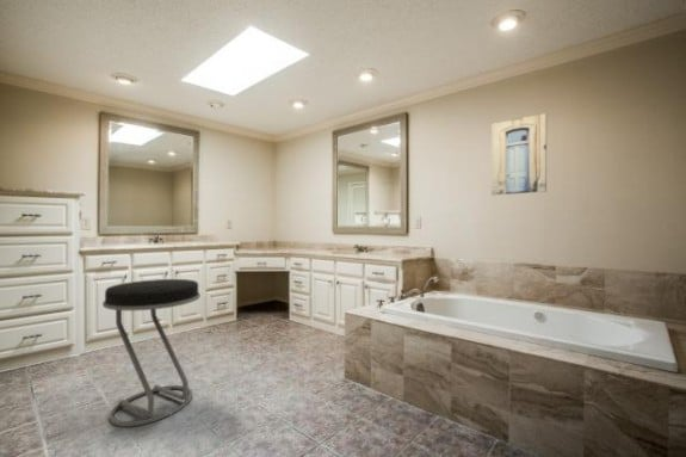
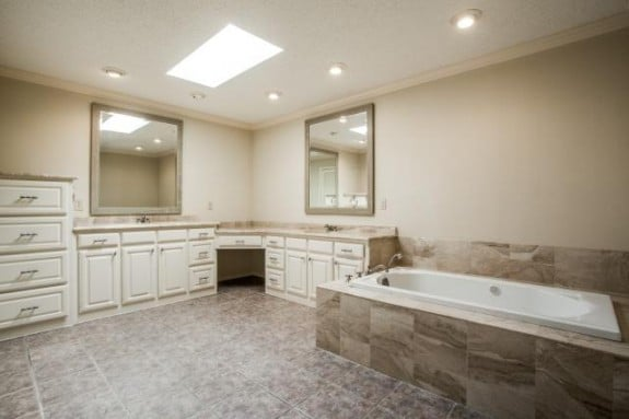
- stool [101,278,202,428]
- wall art [490,112,548,196]
